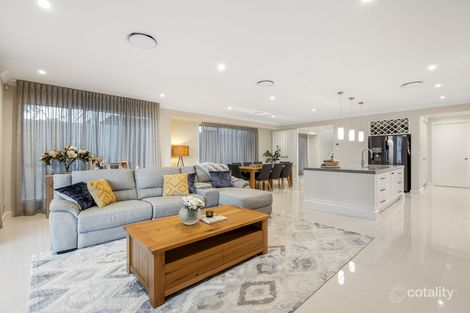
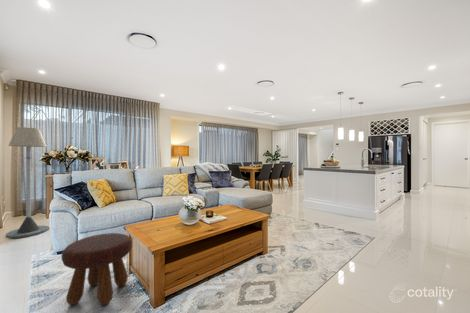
+ floor lamp [5,126,50,239]
+ footstool [60,232,133,306]
